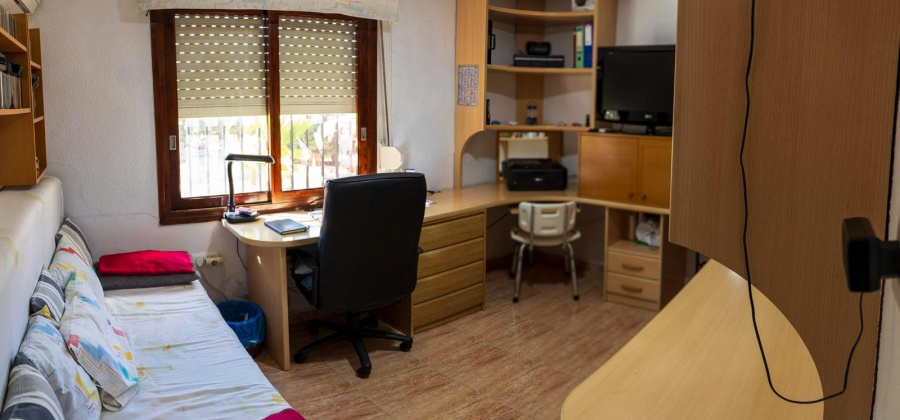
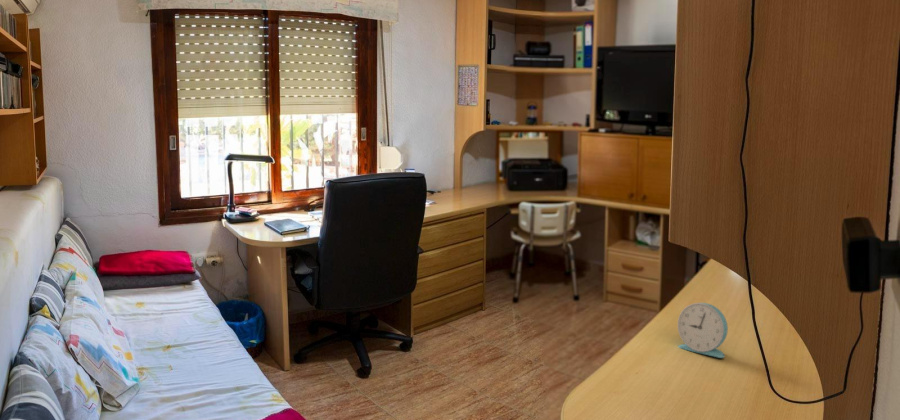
+ alarm clock [677,302,729,359]
